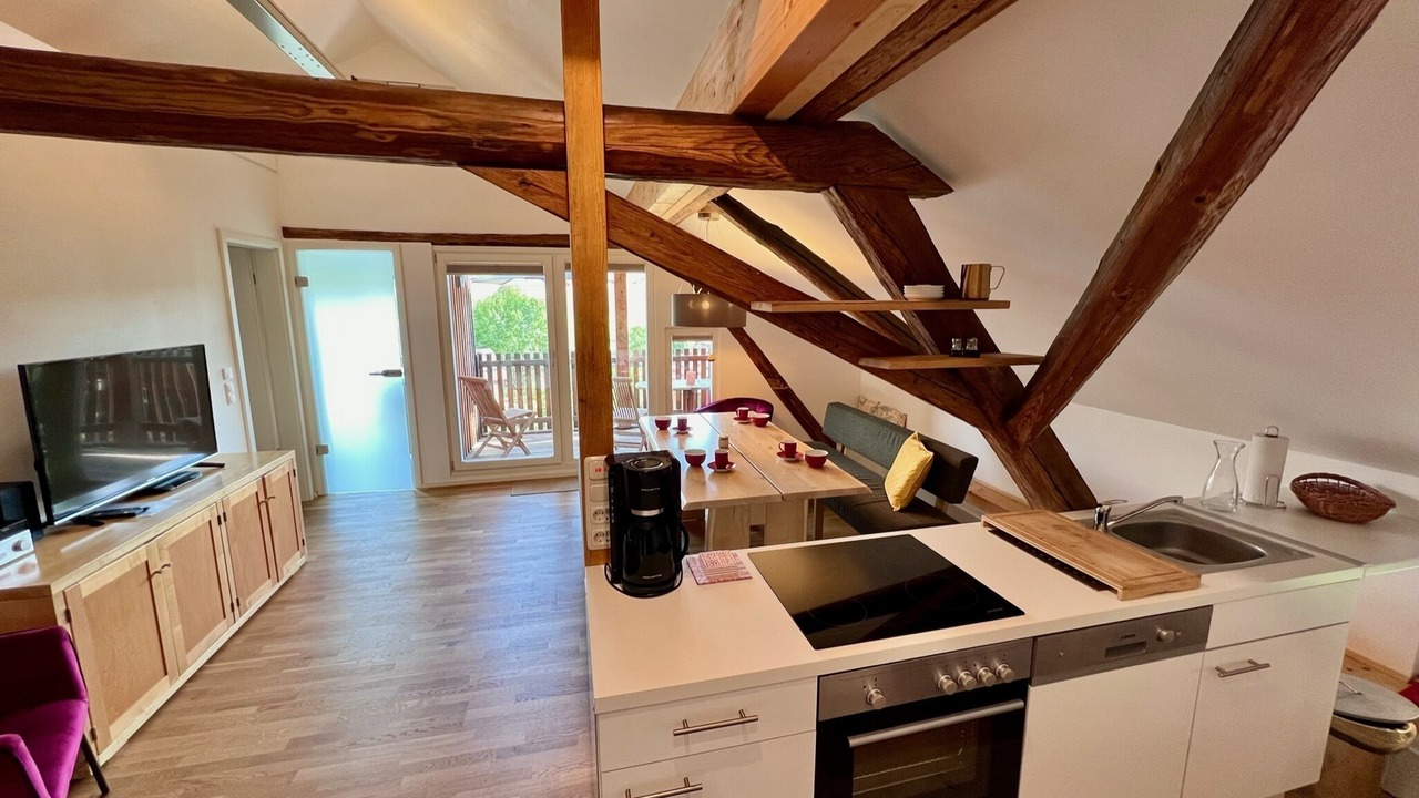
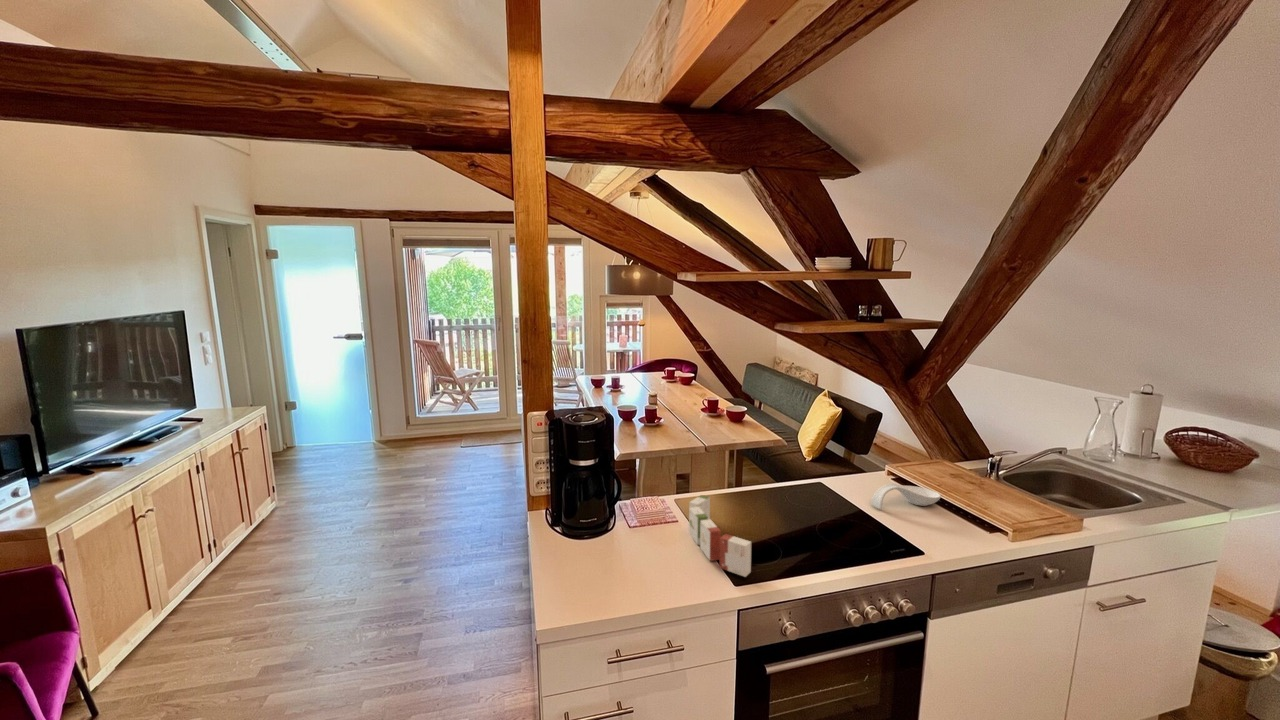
+ tea box [688,494,752,578]
+ spoon rest [870,483,942,510]
